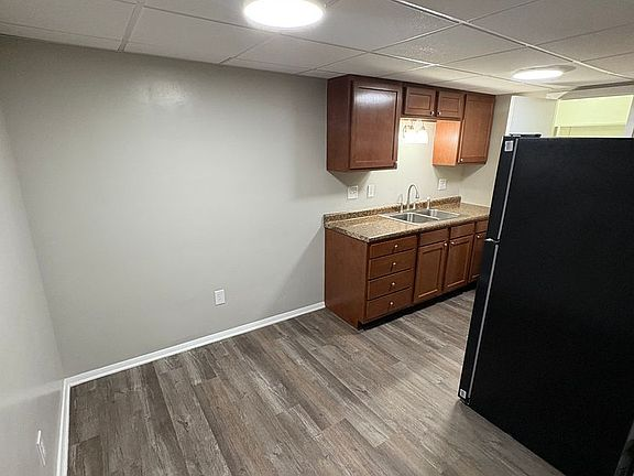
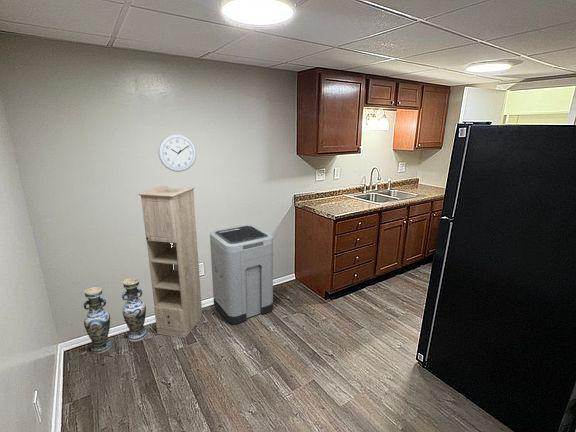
+ wall clock [157,133,197,173]
+ trash can [209,224,274,325]
+ vase [83,277,148,355]
+ storage cabinet [137,185,203,339]
